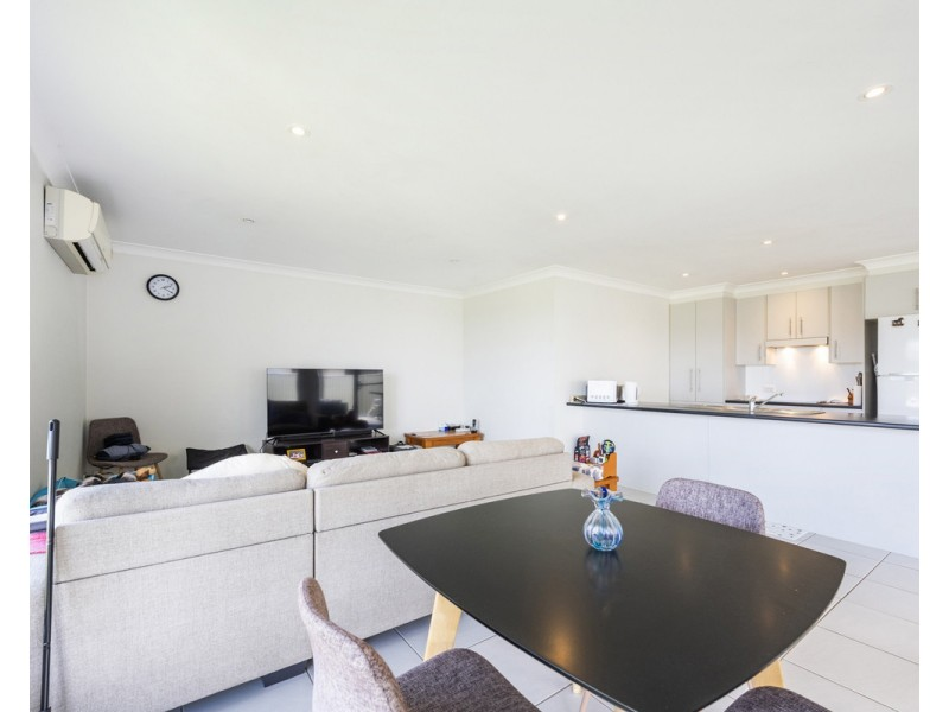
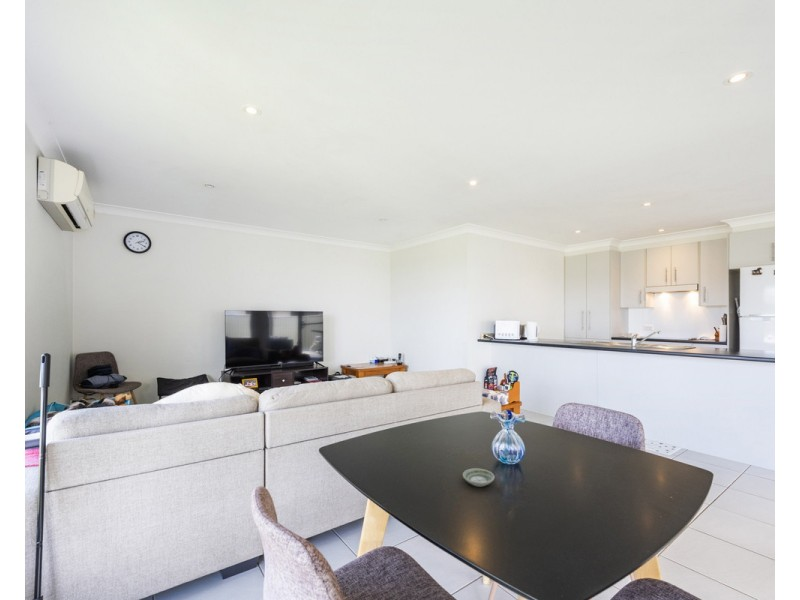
+ saucer [462,467,496,488]
